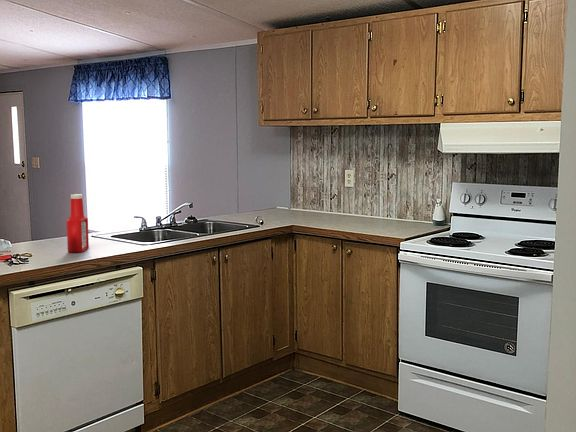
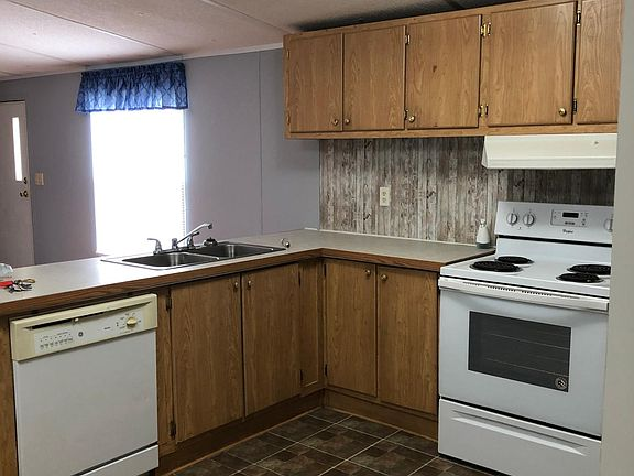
- soap bottle [66,193,90,253]
